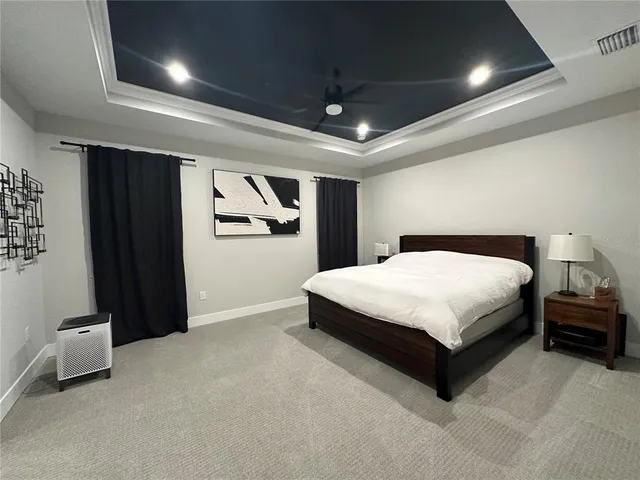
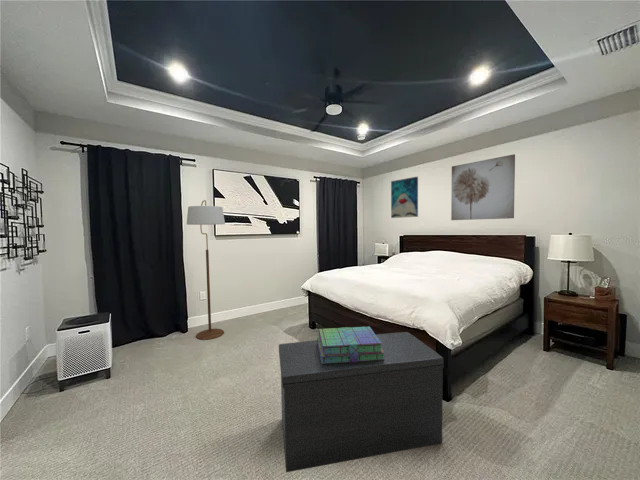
+ wall art [450,153,516,221]
+ wall art [390,176,419,219]
+ floor lamp [186,199,226,341]
+ stack of books [316,326,385,364]
+ bench [278,331,445,473]
